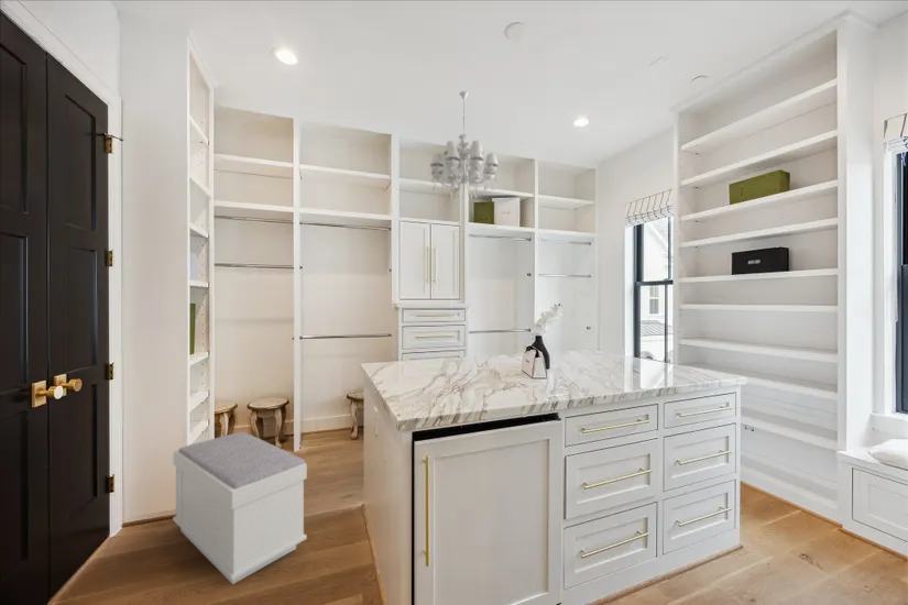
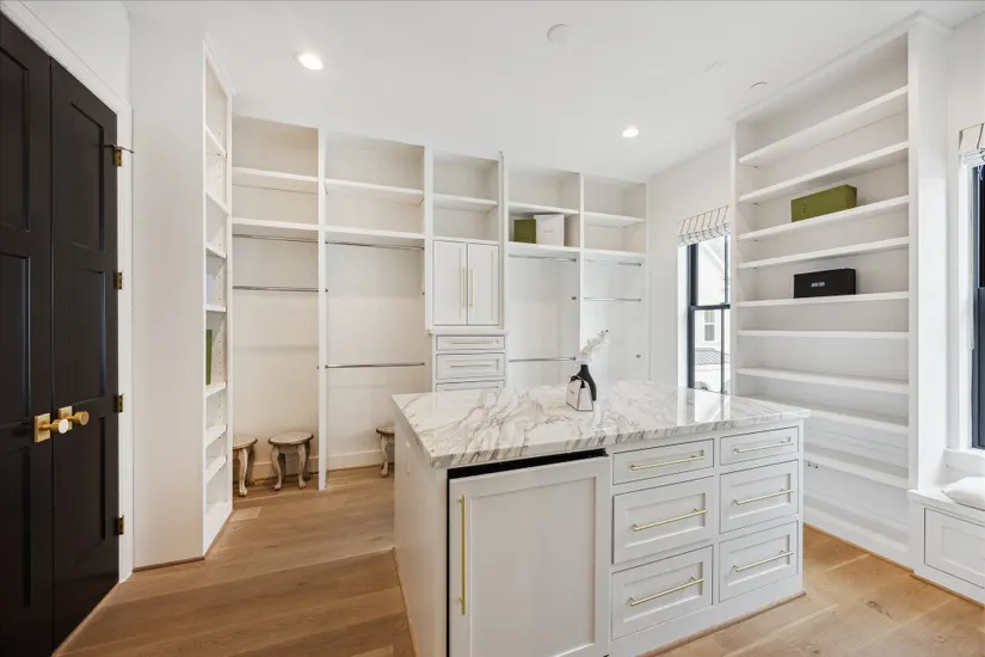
- chandelier [429,90,500,202]
- bench [172,431,308,585]
